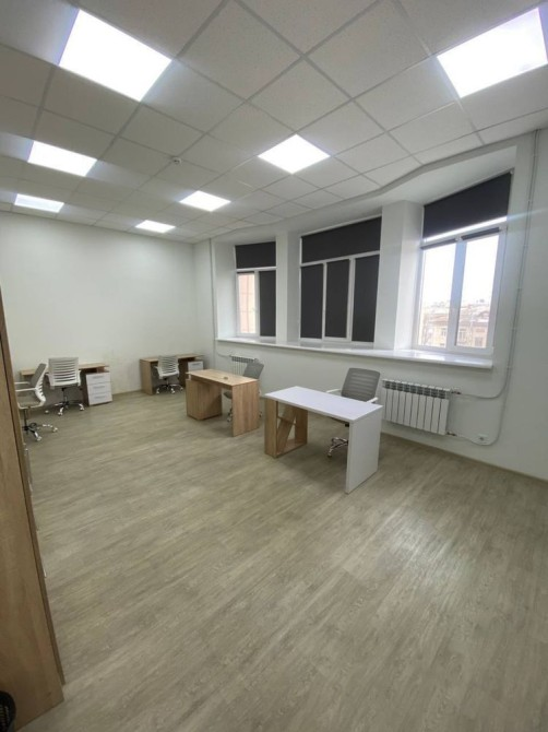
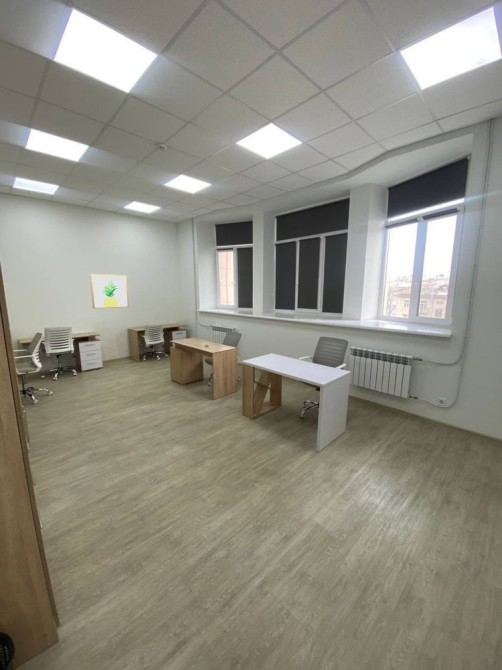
+ wall art [89,273,130,310]
